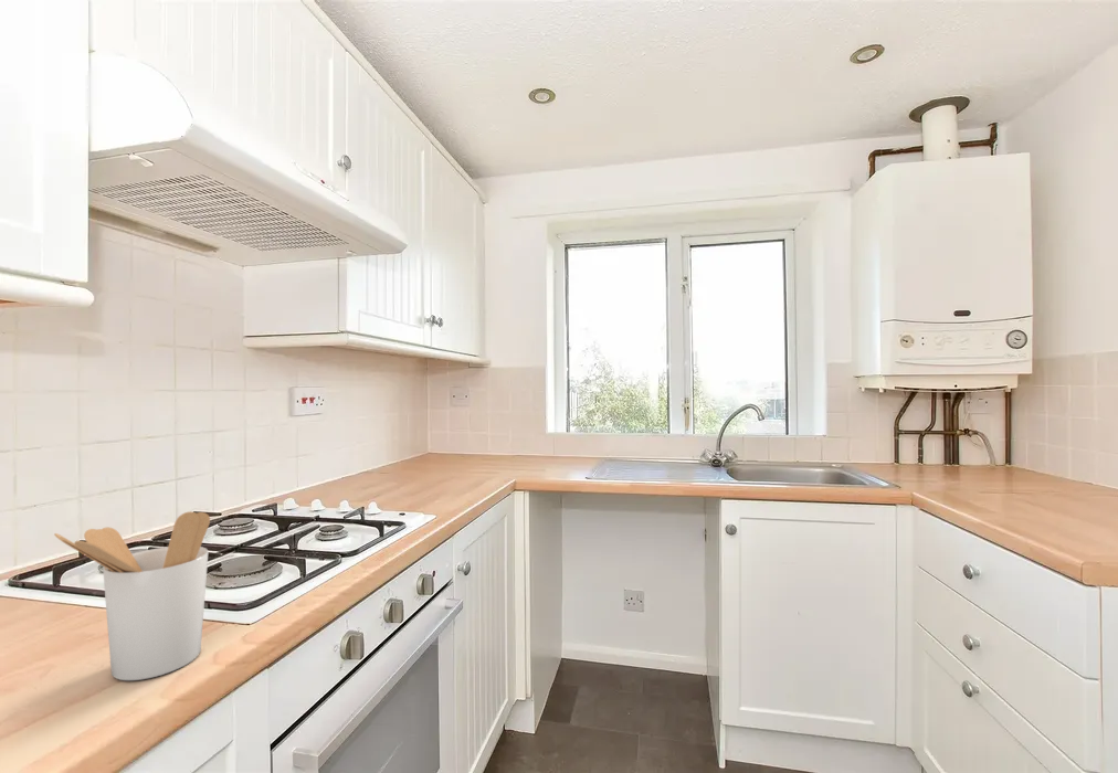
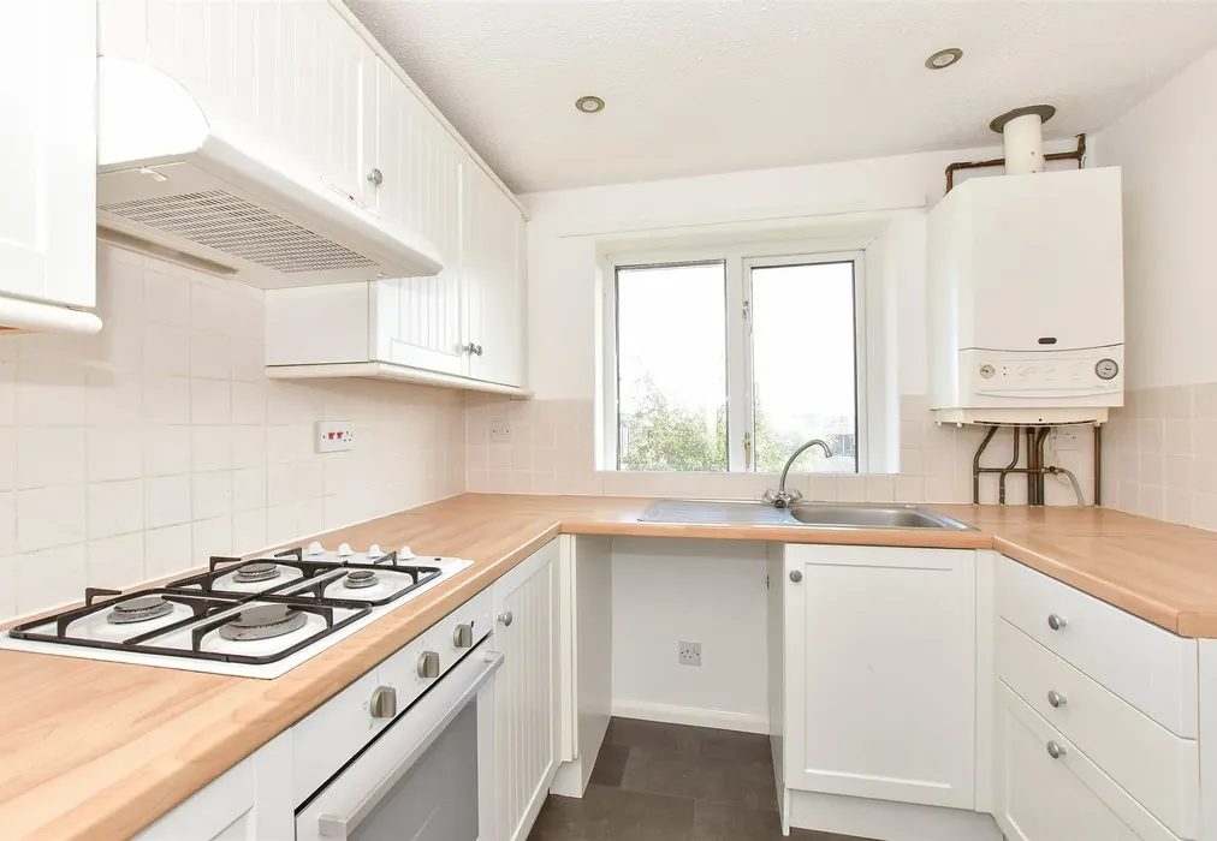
- utensil holder [53,510,211,681]
